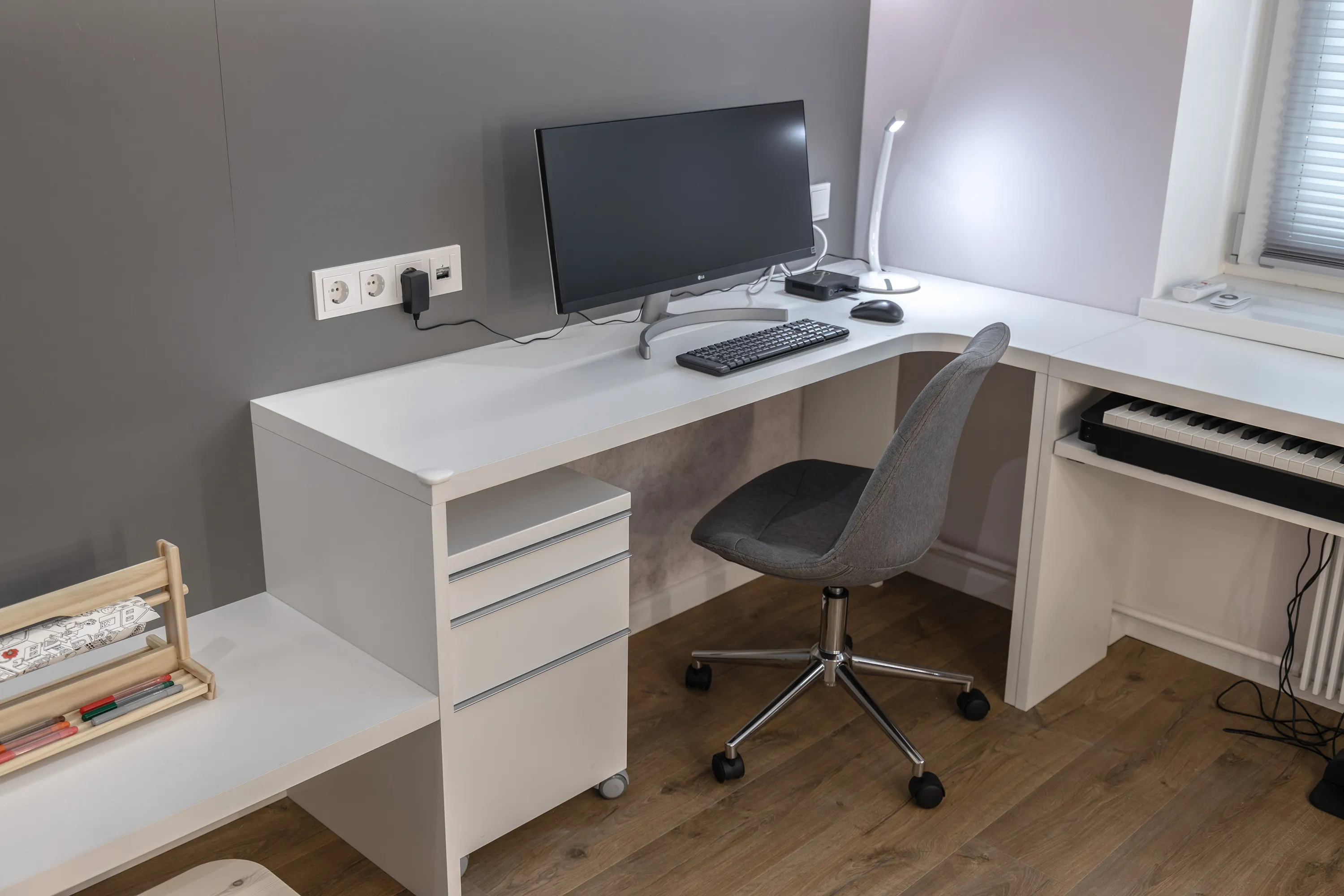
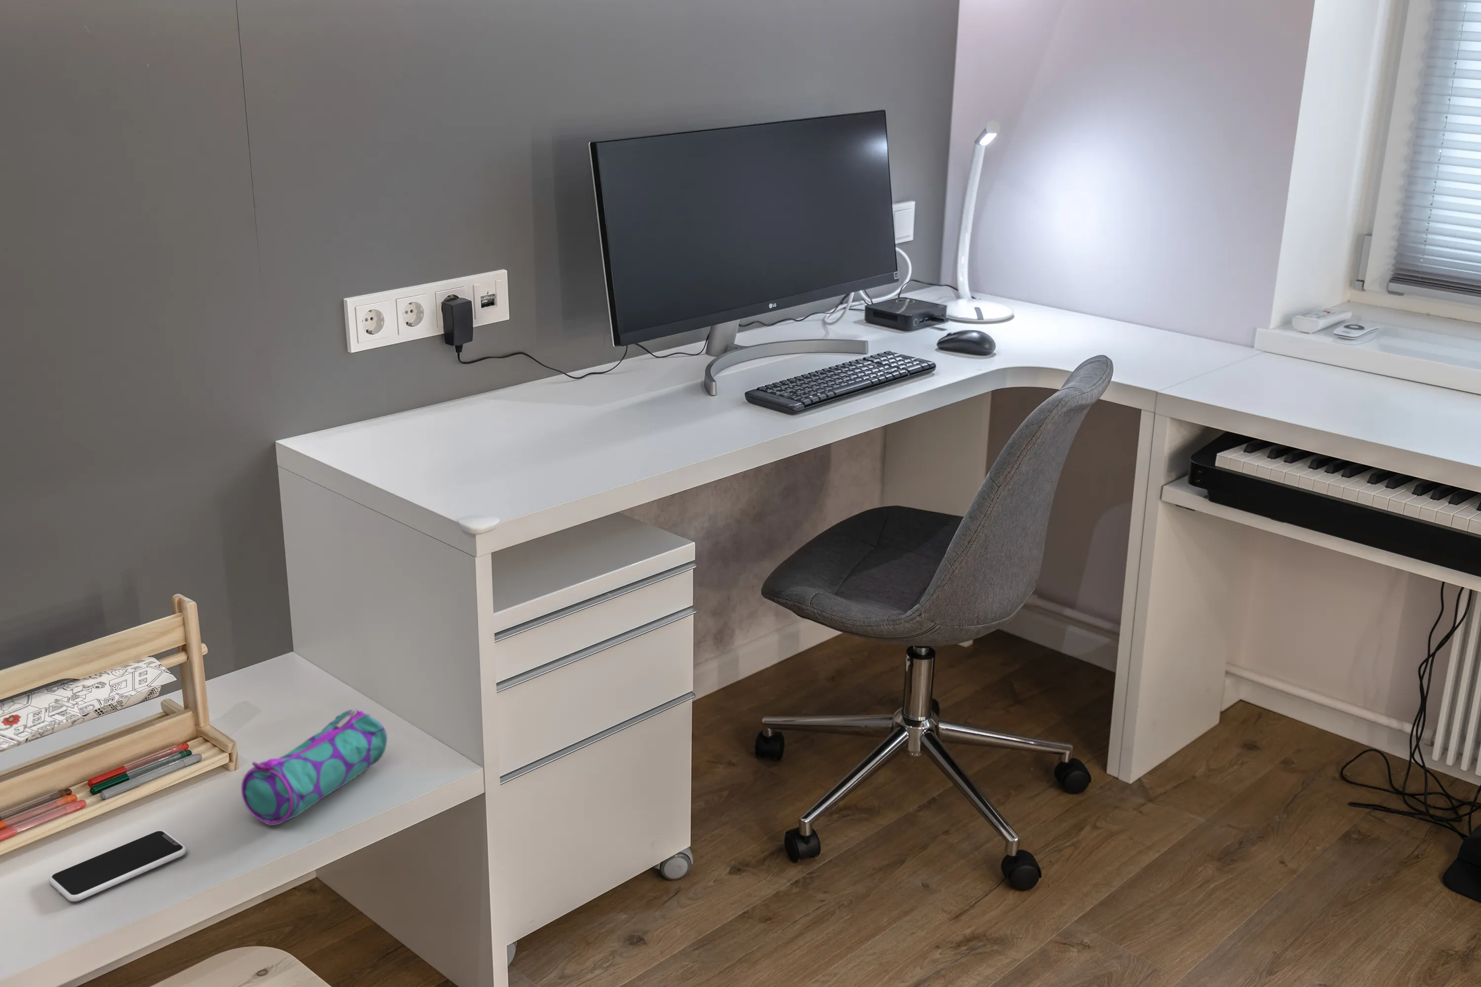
+ pencil case [241,708,388,826]
+ smartphone [48,831,187,902]
